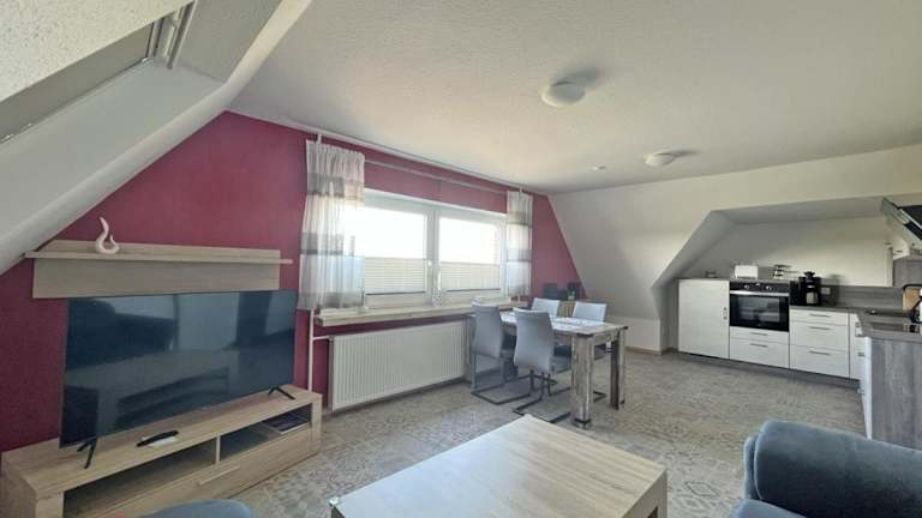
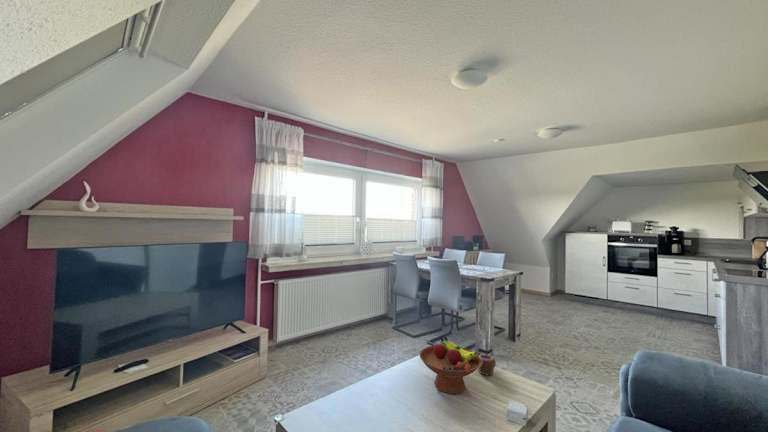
+ mug [477,353,497,376]
+ small box [506,399,529,427]
+ fruit bowl [418,336,482,395]
